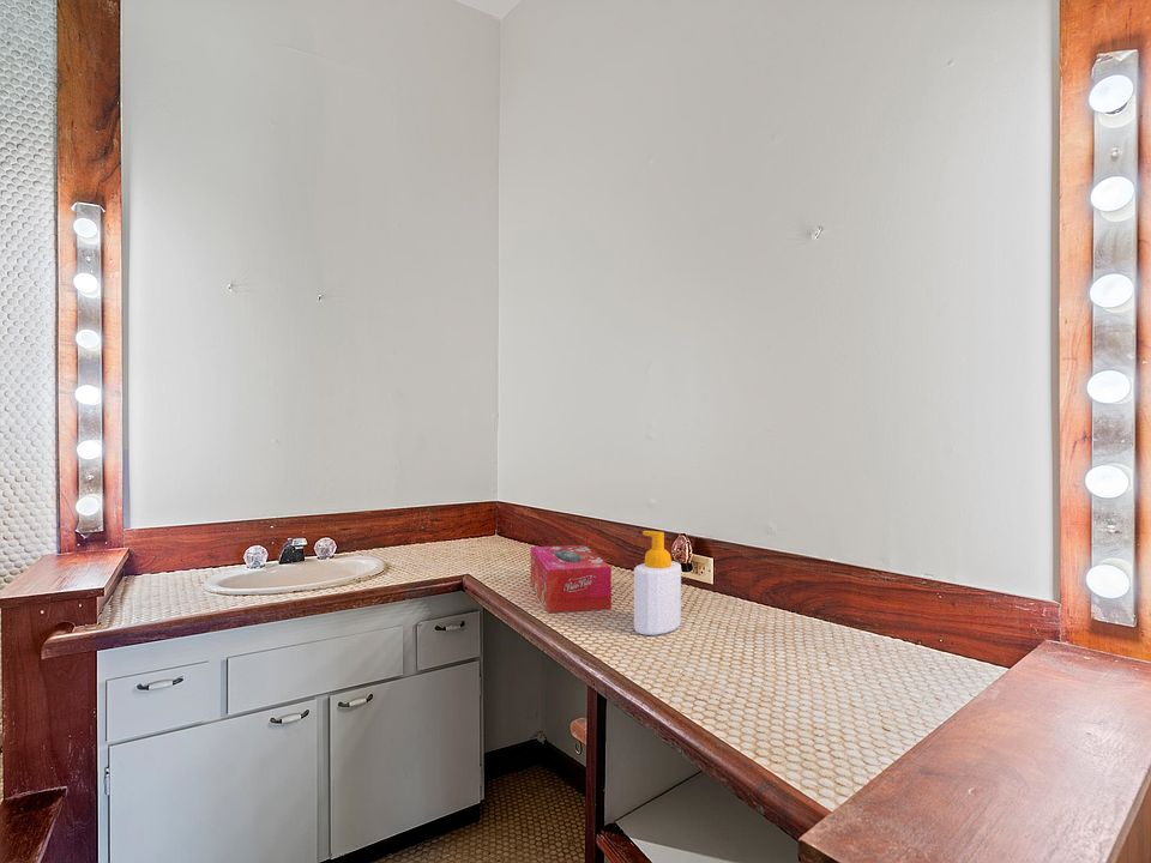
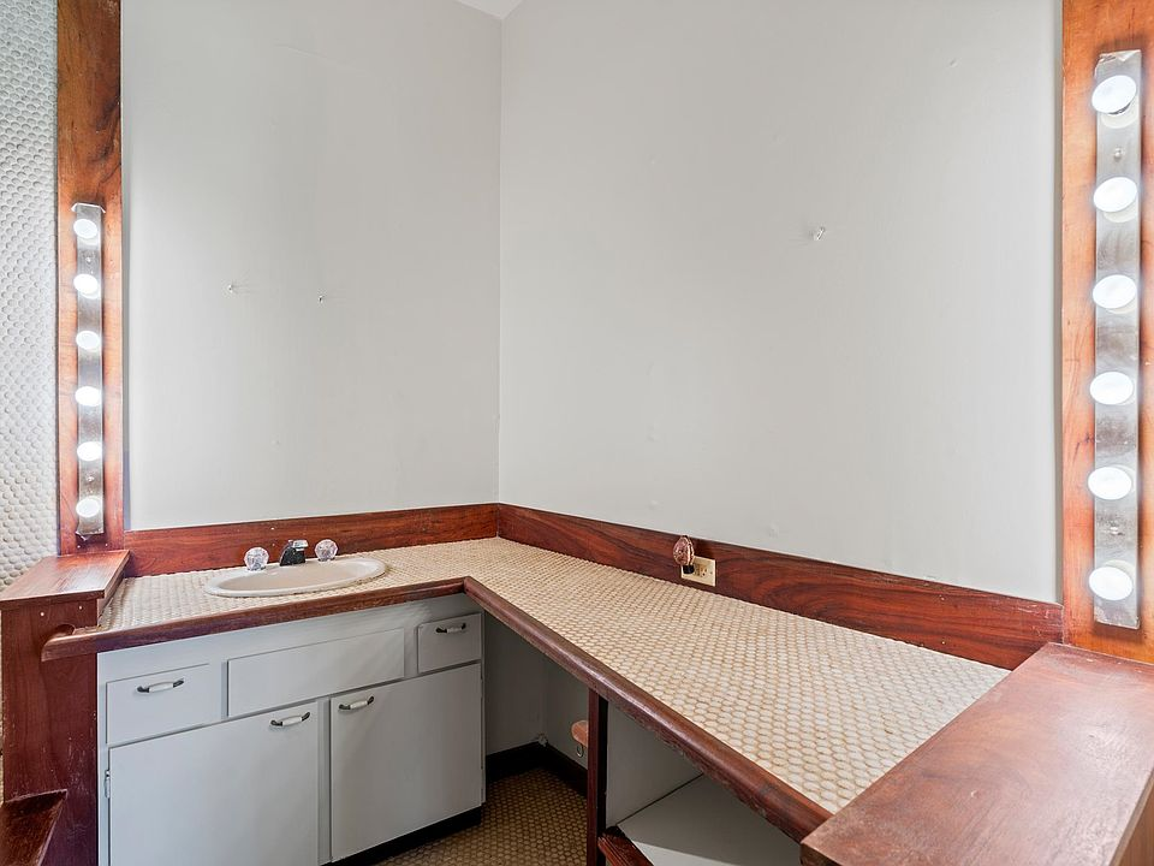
- soap bottle [633,530,682,636]
- tissue box [530,544,613,614]
